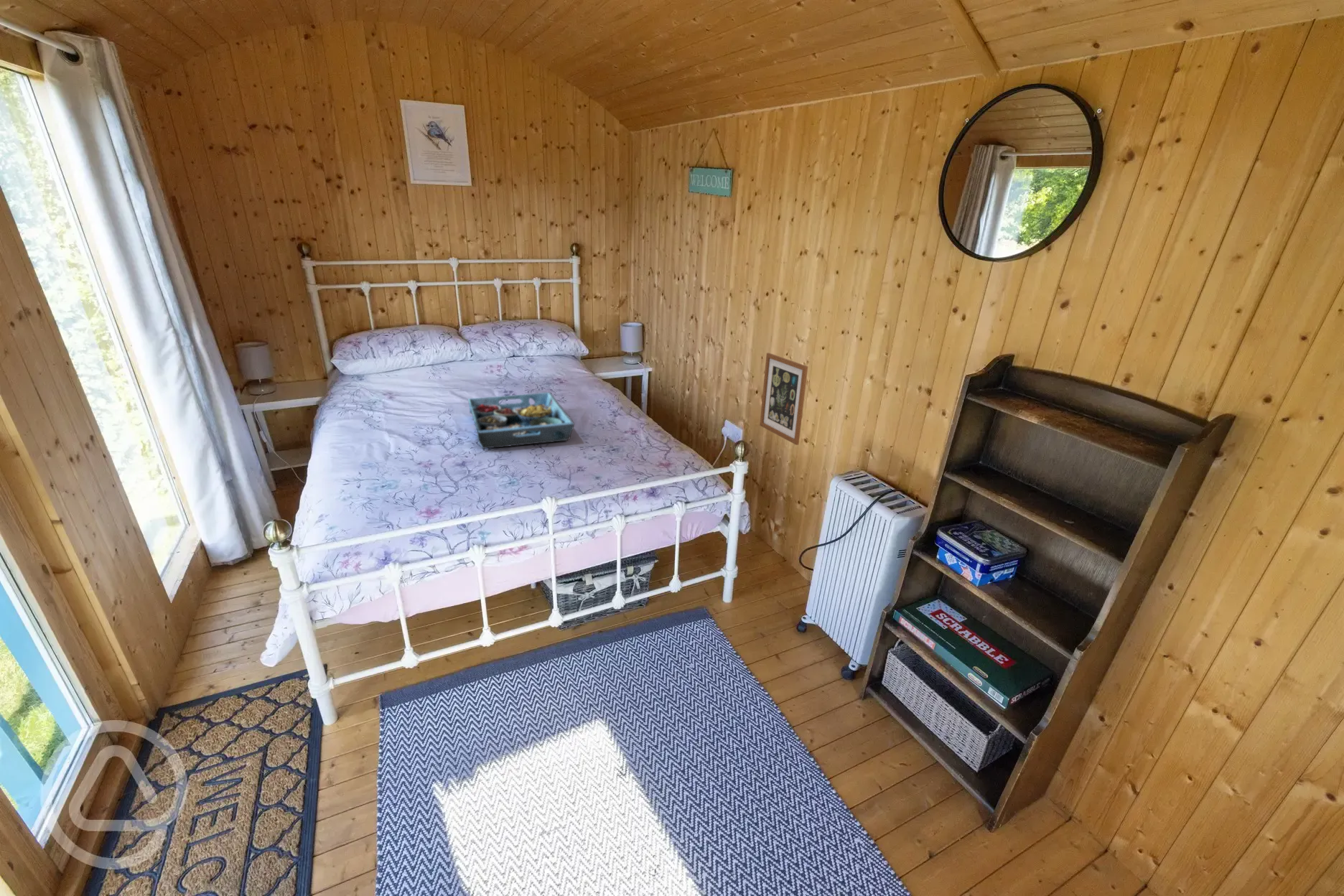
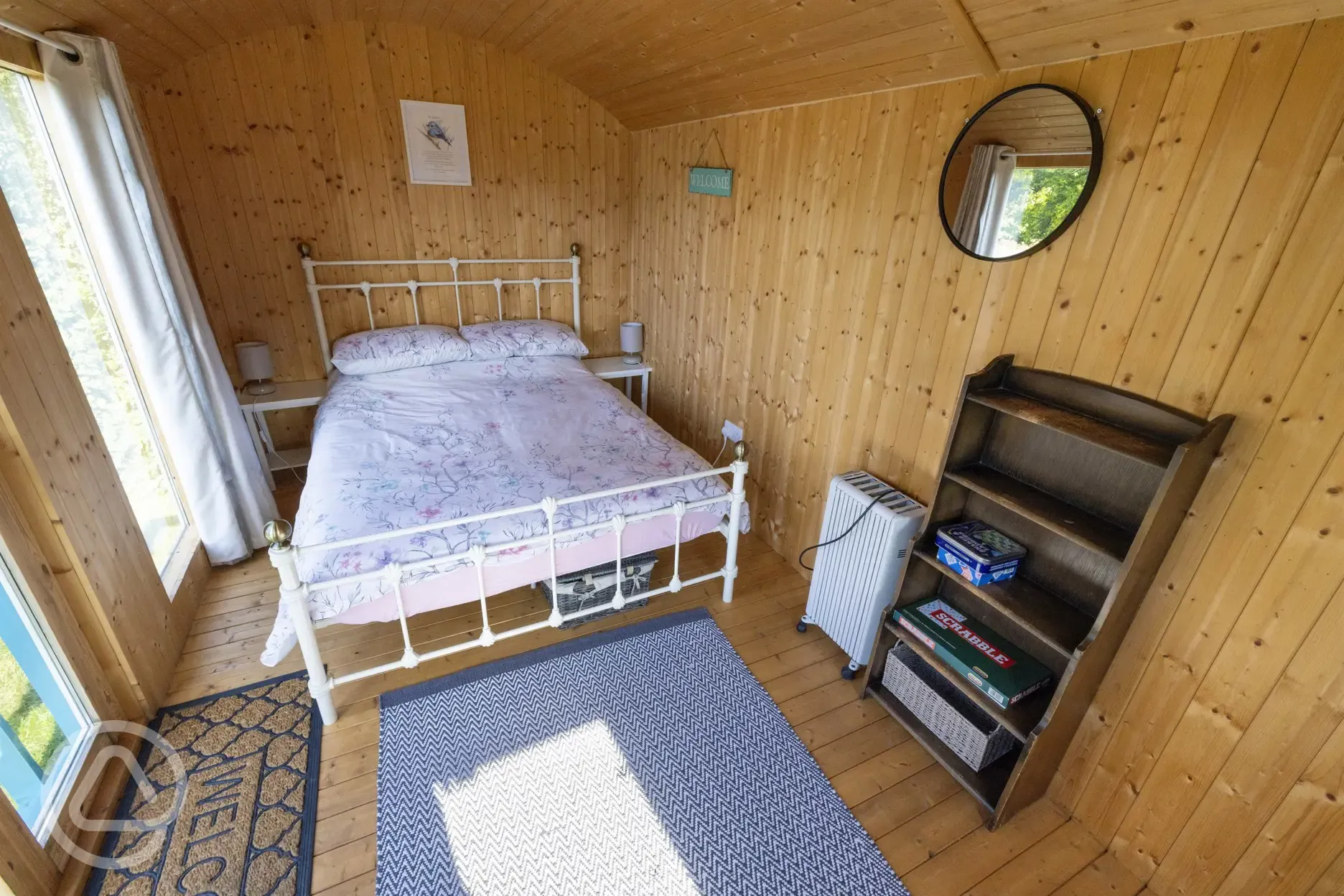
- serving tray [467,391,575,449]
- wall art [759,352,808,446]
